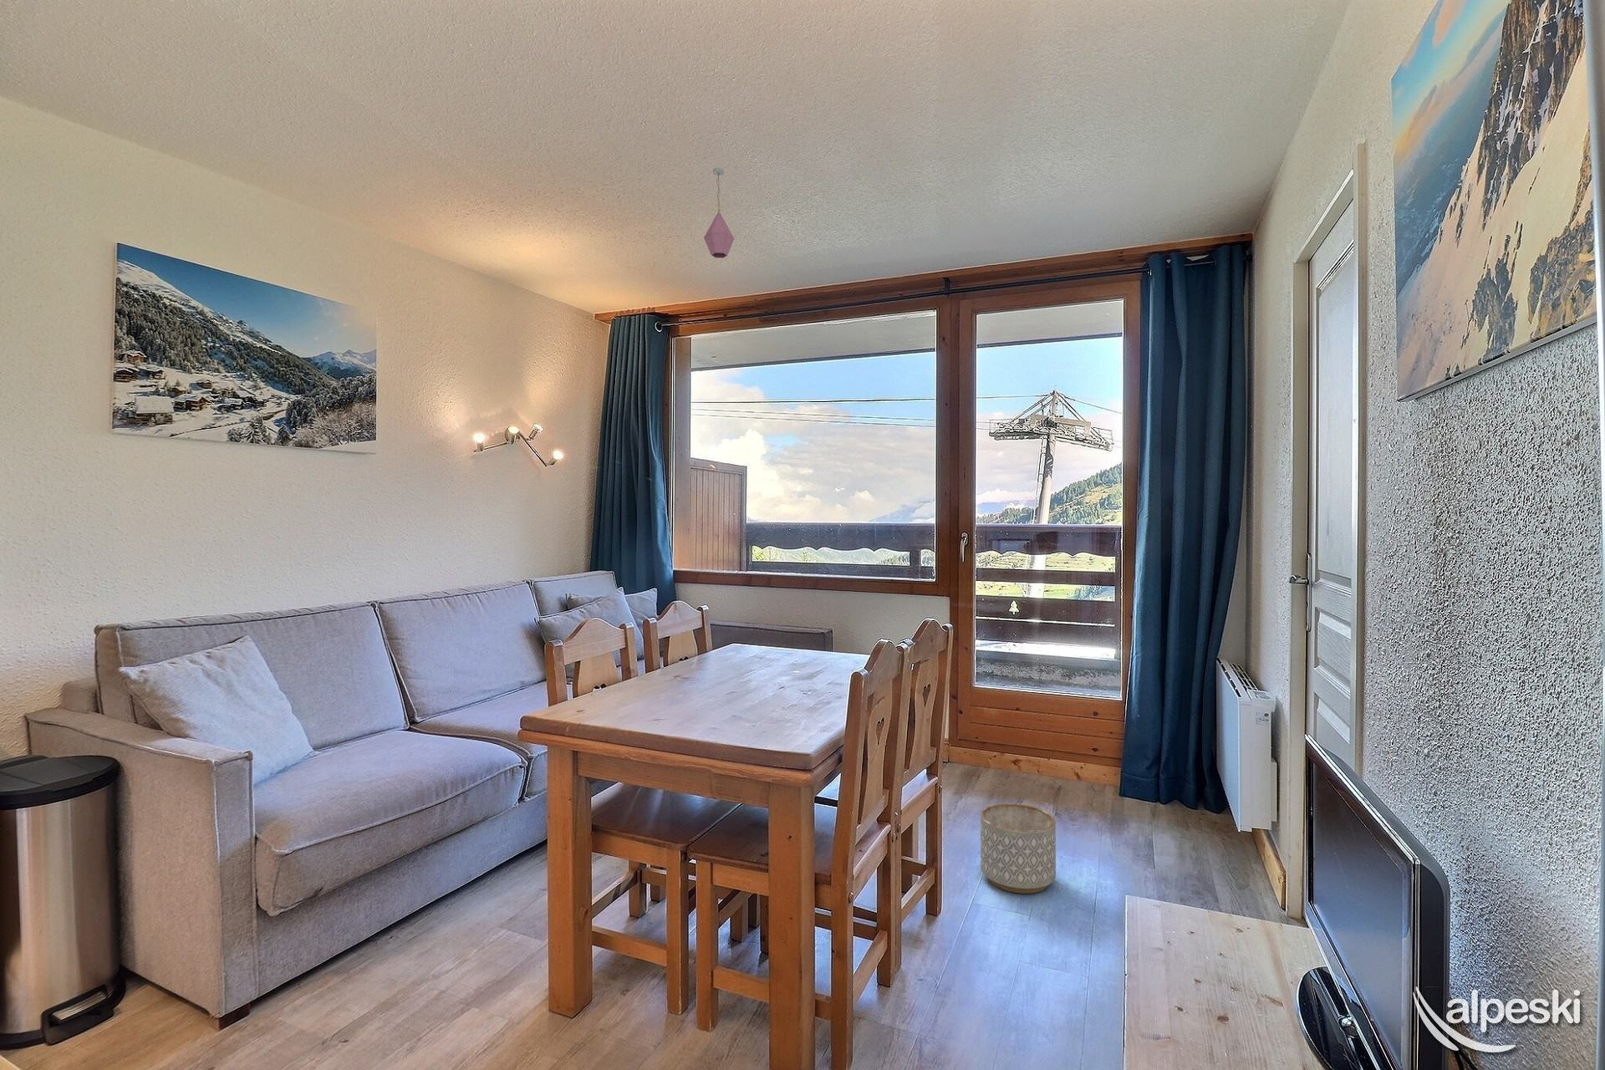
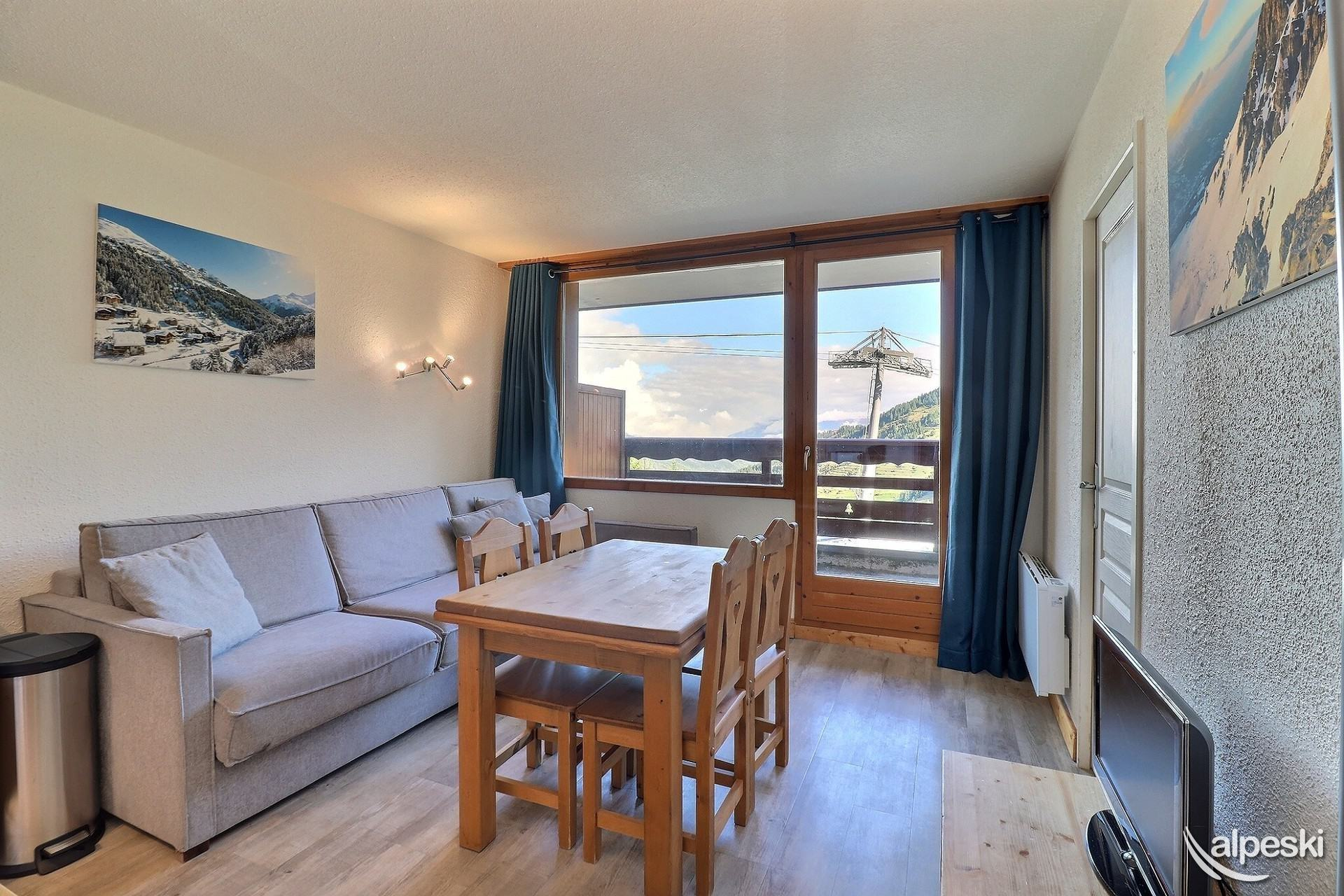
- planter [979,802,1057,894]
- pendant light [703,166,734,259]
